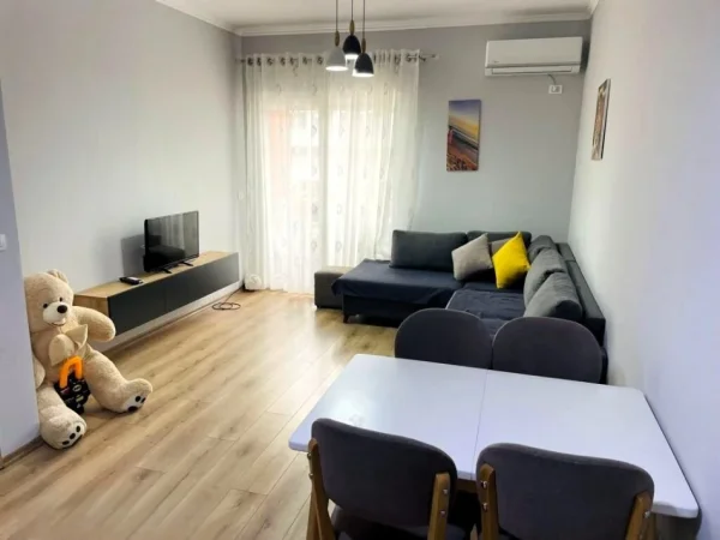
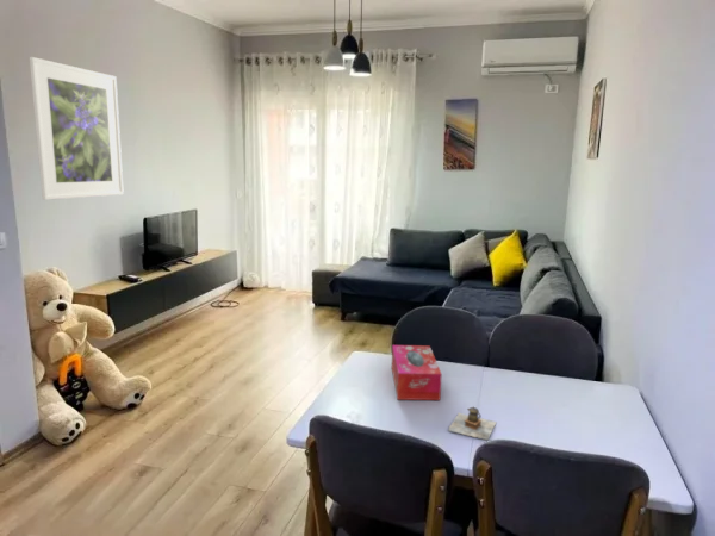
+ teapot [448,405,498,441]
+ tissue box [391,344,443,401]
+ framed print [29,56,125,201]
